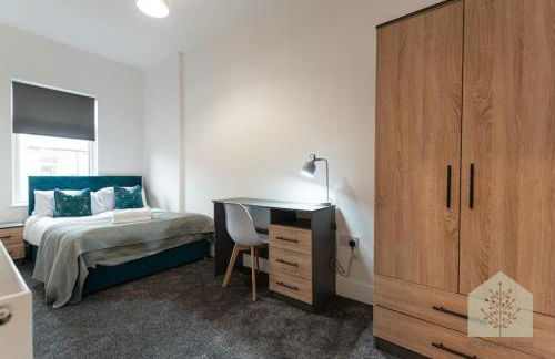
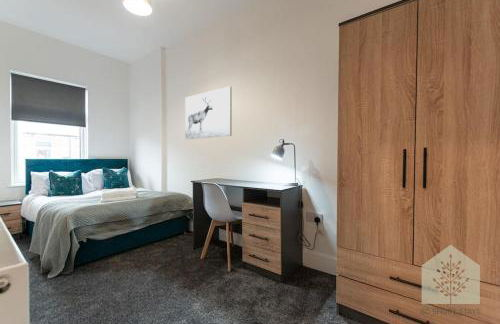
+ wall art [184,85,233,140]
